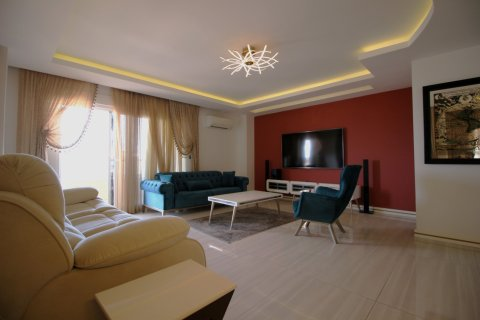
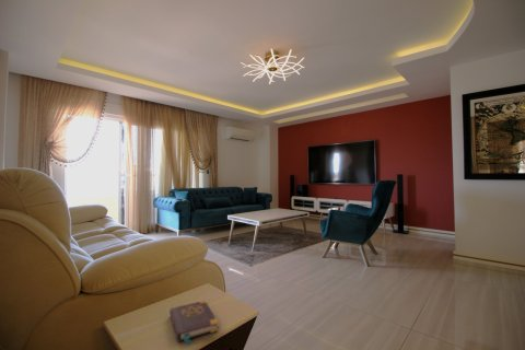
+ book [168,299,220,345]
